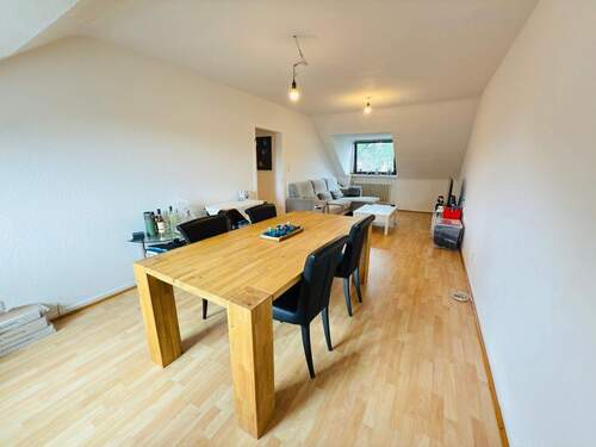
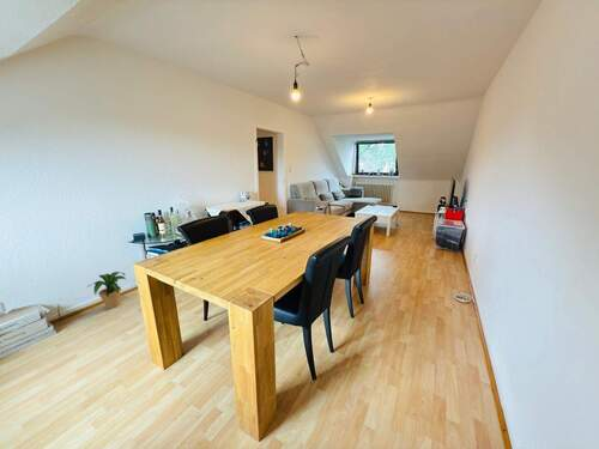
+ potted plant [86,271,128,310]
